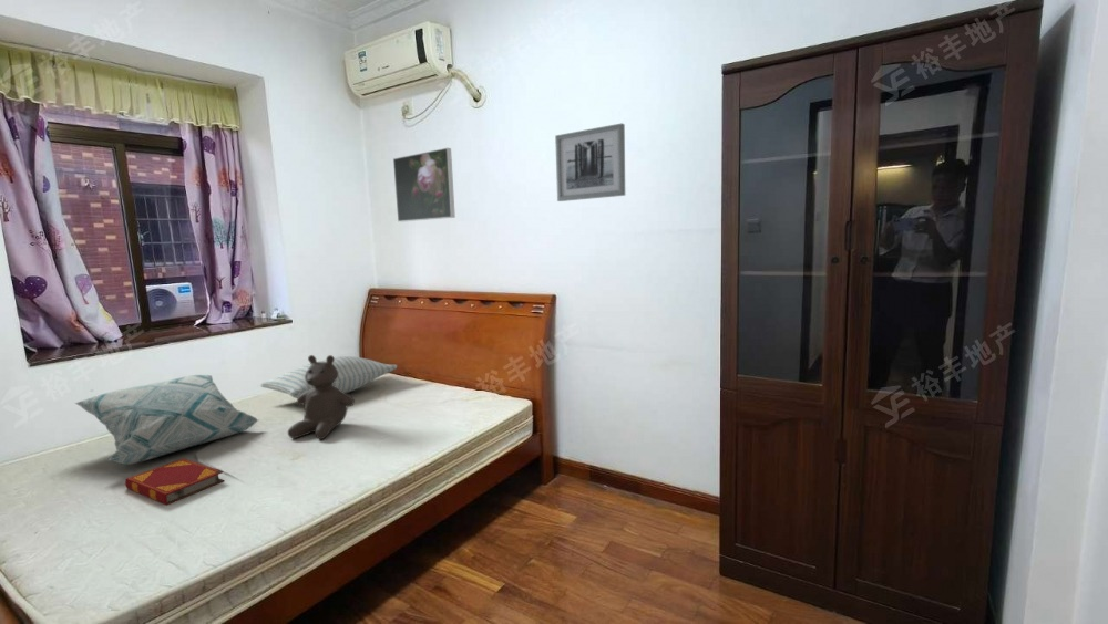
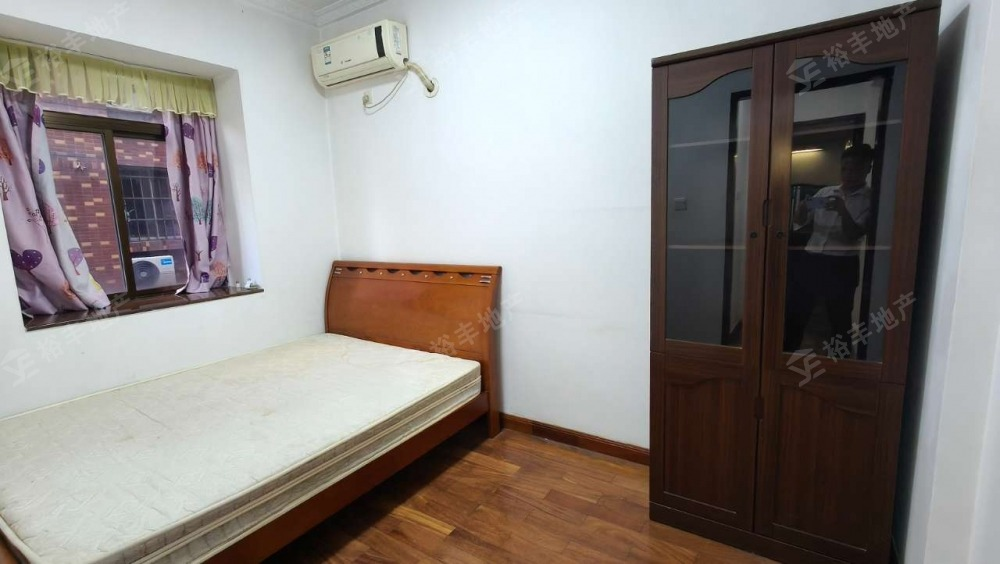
- hardback book [124,458,225,506]
- wall art [554,122,626,202]
- teddy bear [287,354,356,440]
- pillow [259,355,398,399]
- decorative pillow [74,374,259,466]
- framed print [392,147,456,223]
